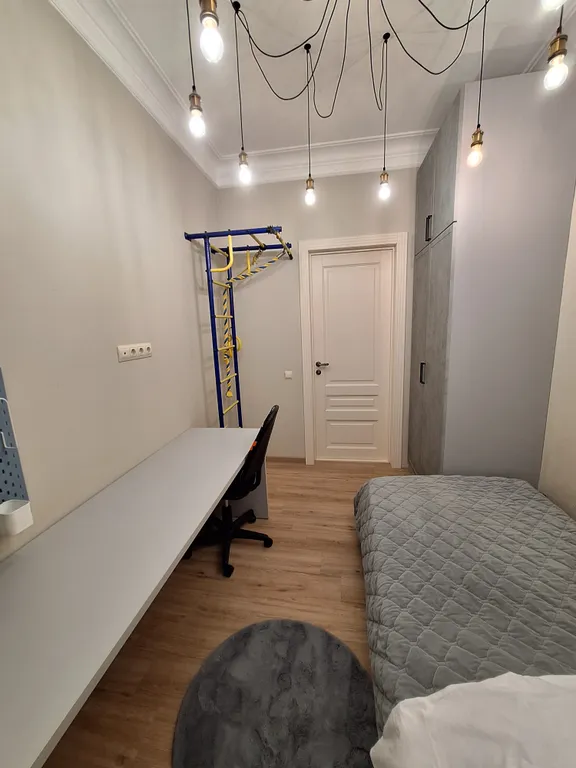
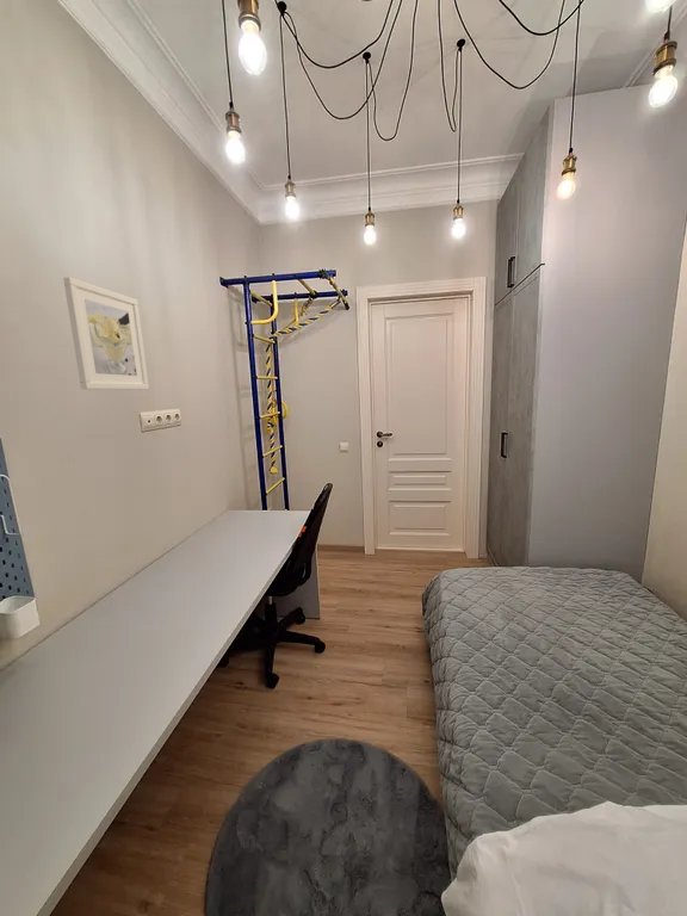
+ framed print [62,276,150,391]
